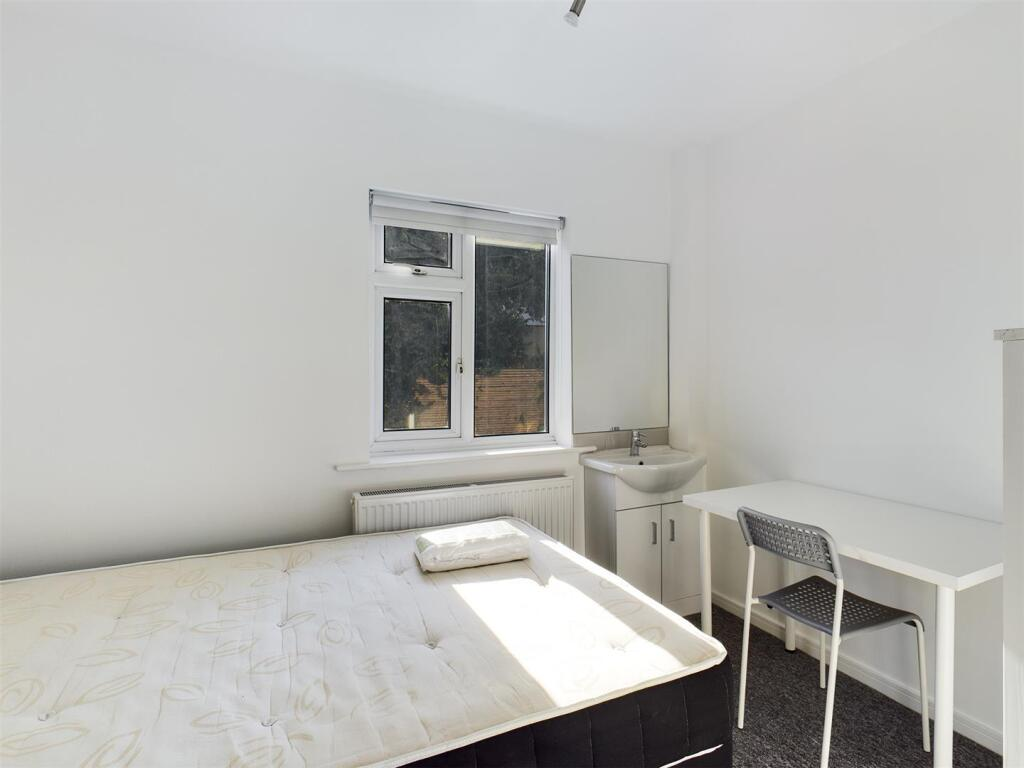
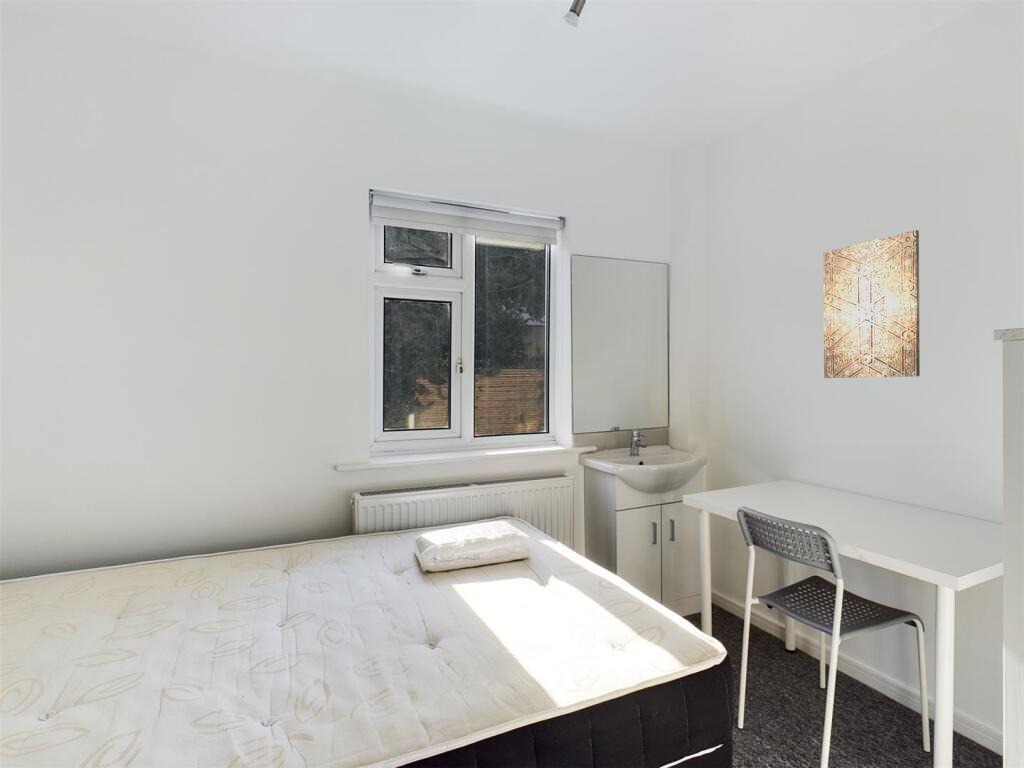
+ wall art [823,229,921,379]
